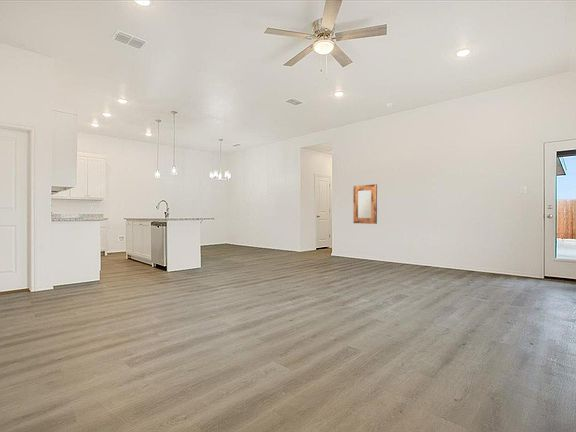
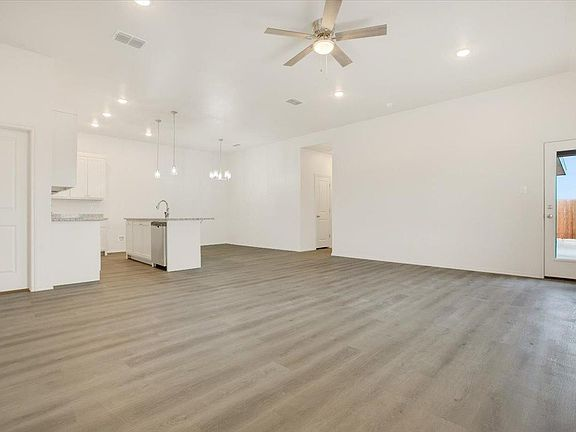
- home mirror [352,183,378,225]
